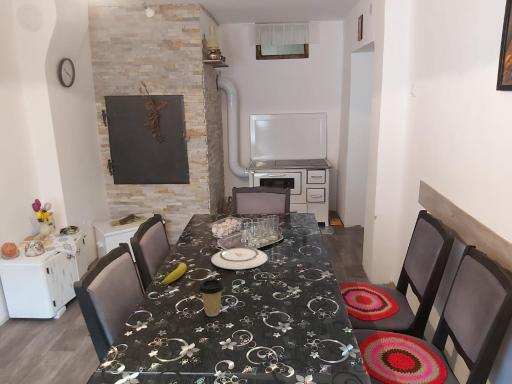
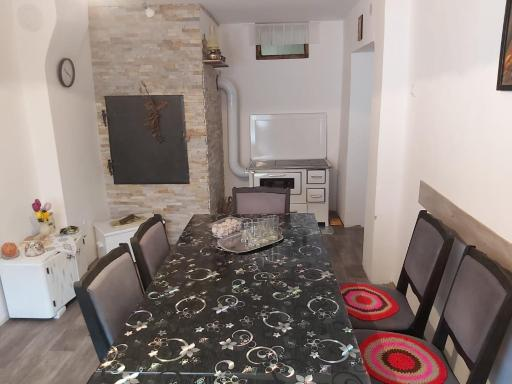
- plate [210,246,269,270]
- fruit [162,262,188,285]
- coffee cup [198,278,224,317]
